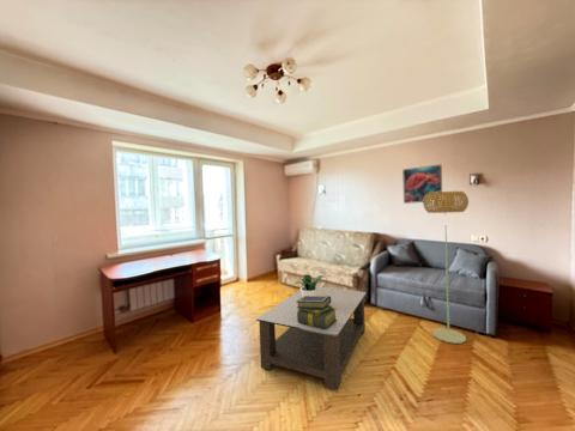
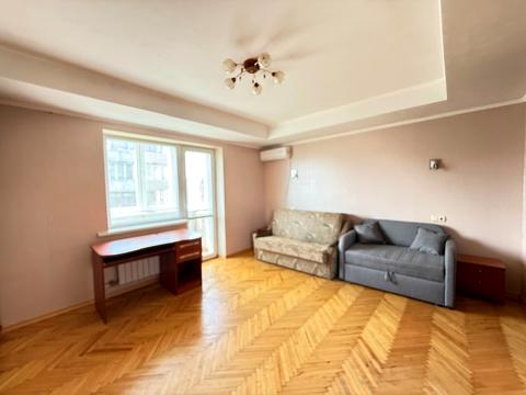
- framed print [401,164,443,205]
- coffee table [255,286,368,391]
- potted plant [293,273,327,297]
- stack of books [296,296,338,329]
- floor lamp [422,190,470,345]
